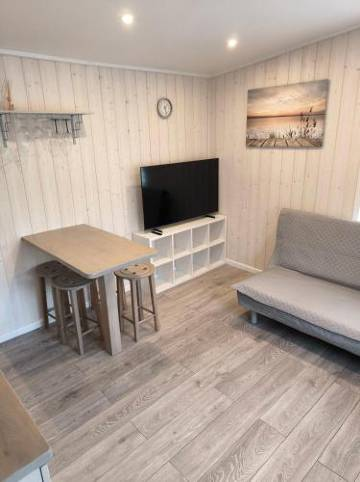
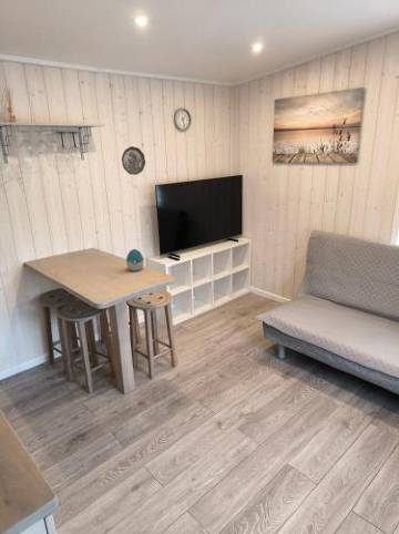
+ decorative plate [121,145,146,176]
+ decorative egg [125,248,145,271]
